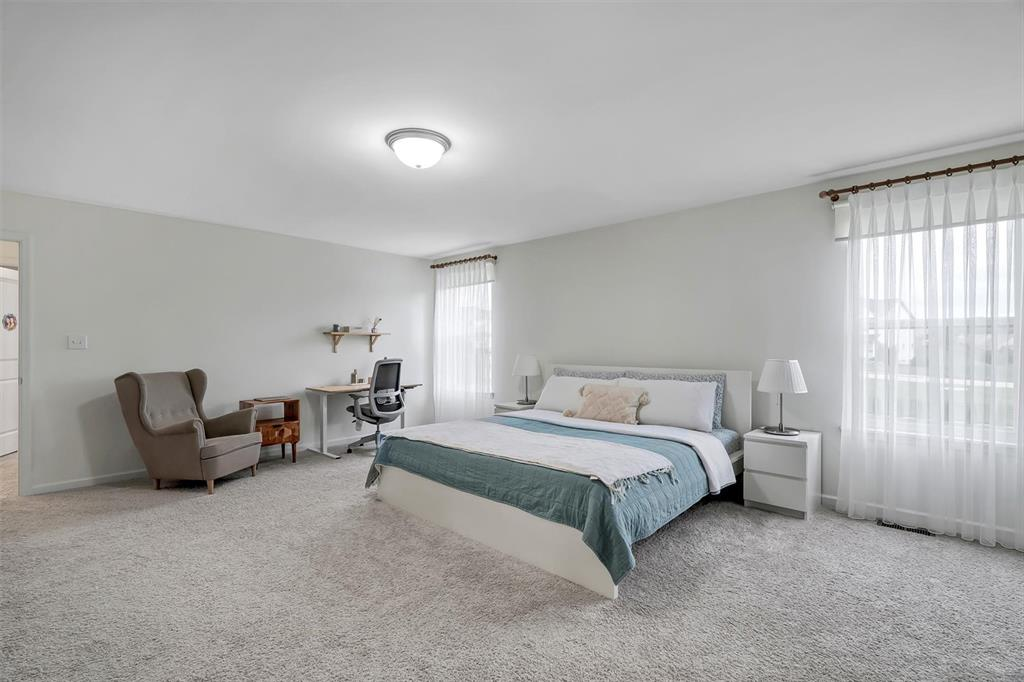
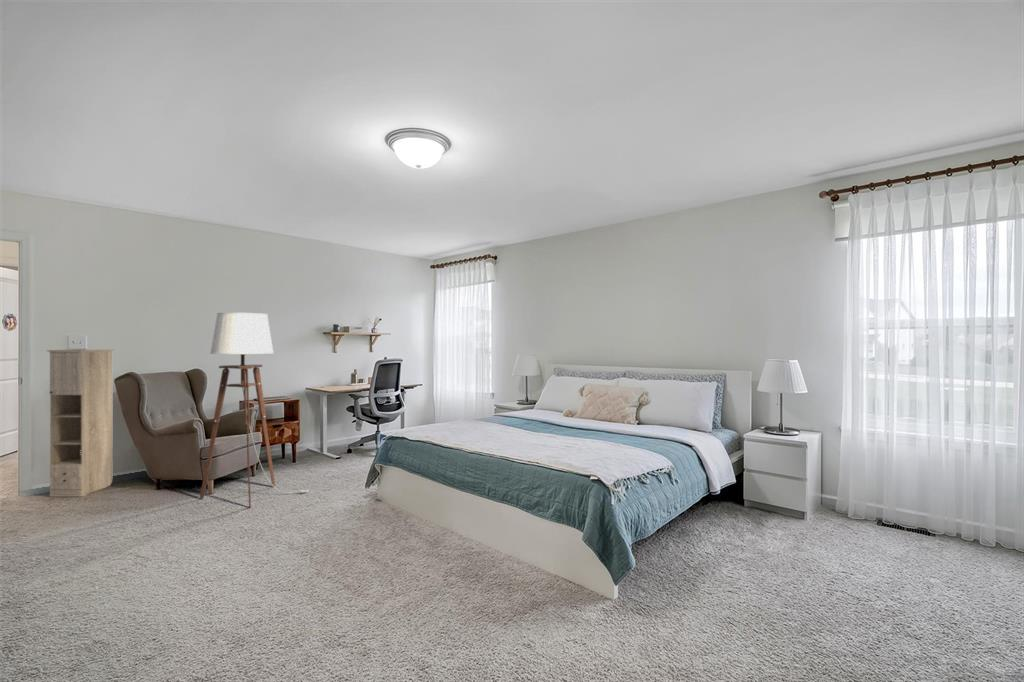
+ floor lamp [199,312,309,509]
+ storage cabinet [45,348,115,498]
